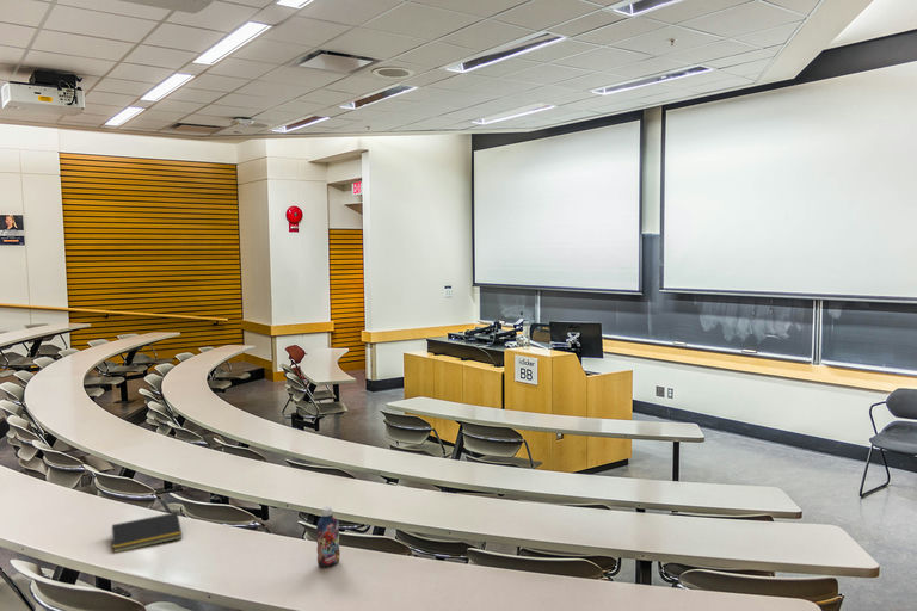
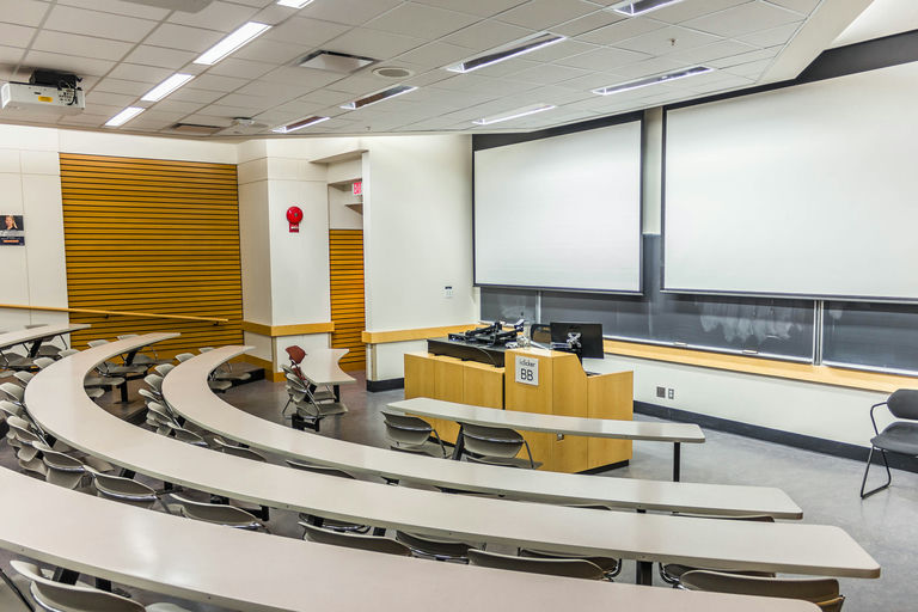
- notepad [110,511,184,554]
- bottle [315,506,341,569]
